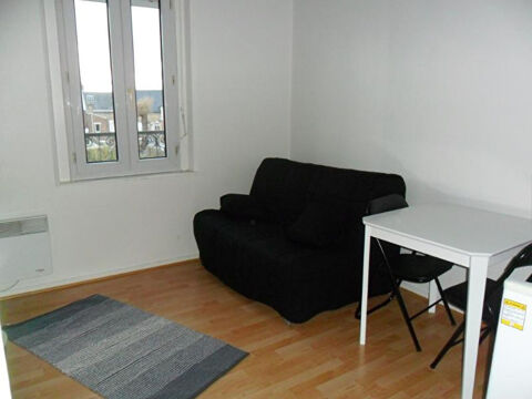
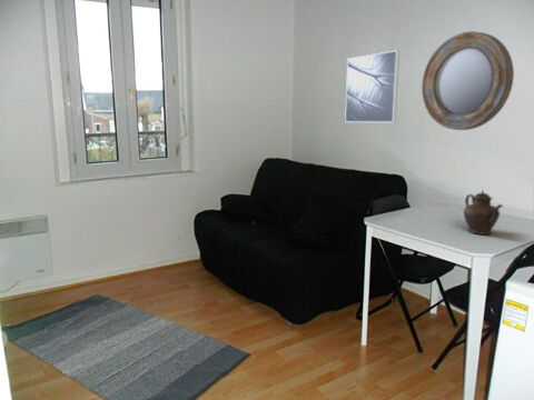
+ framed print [344,49,400,123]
+ teapot [463,189,504,236]
+ home mirror [421,31,515,131]
